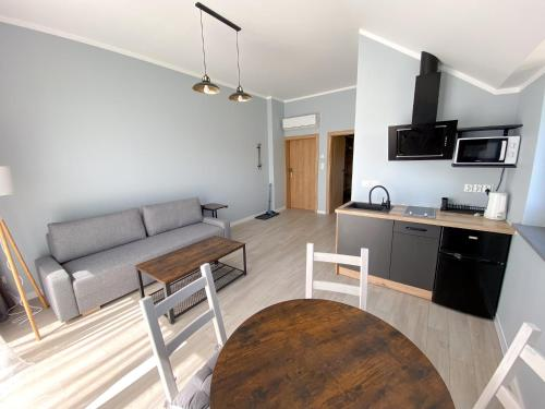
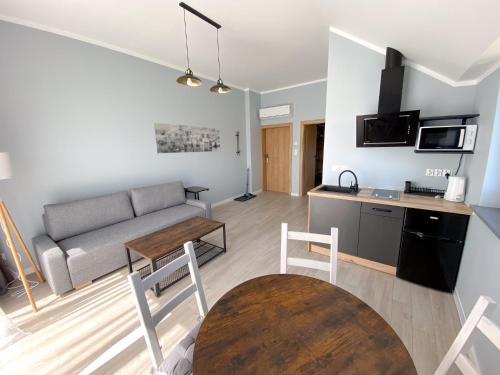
+ wall art [153,122,221,154]
